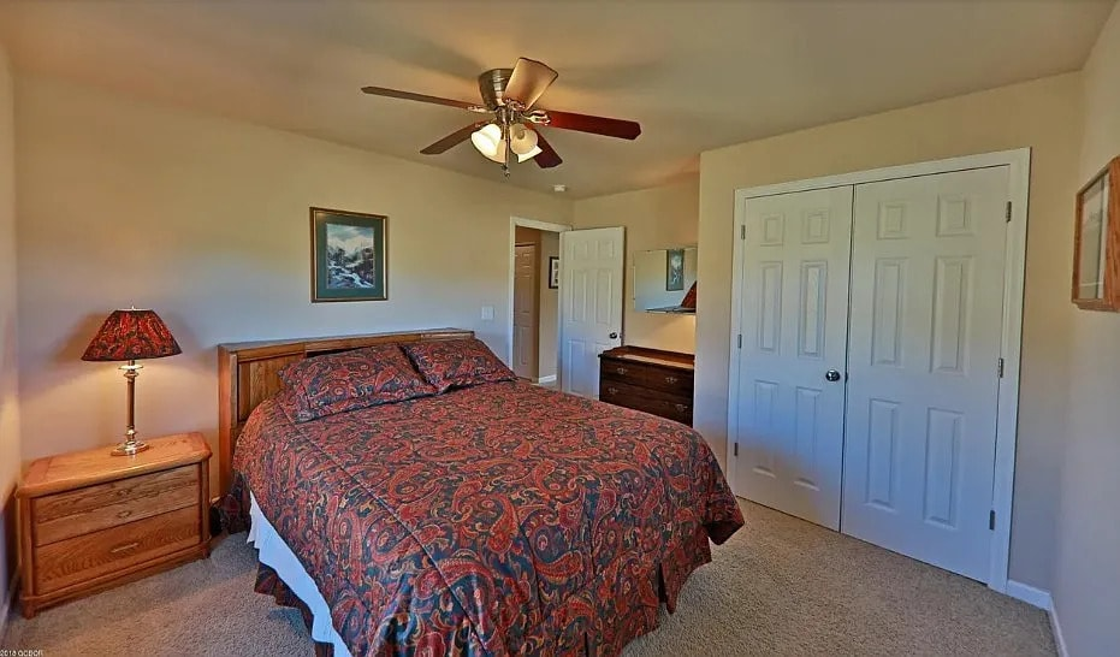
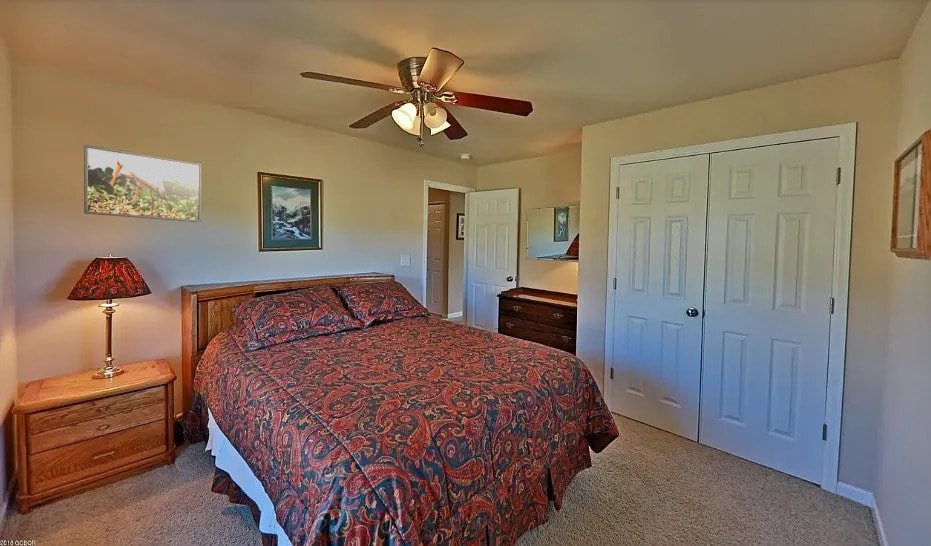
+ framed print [83,144,203,223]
